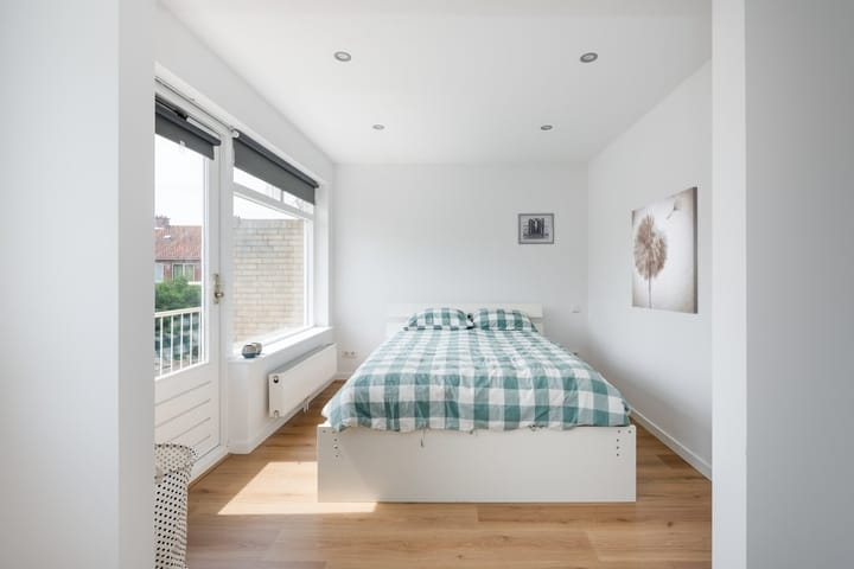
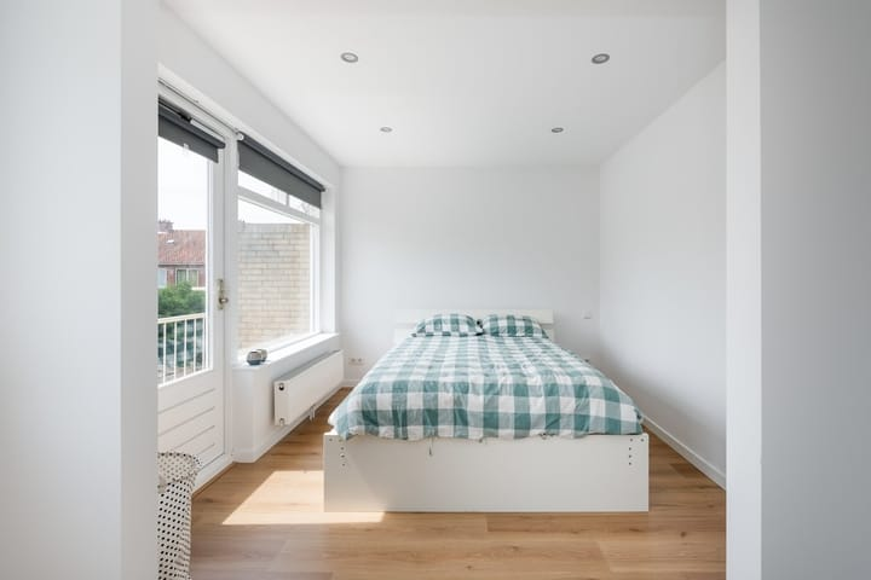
- wall art [631,186,699,315]
- wall art [517,212,555,245]
